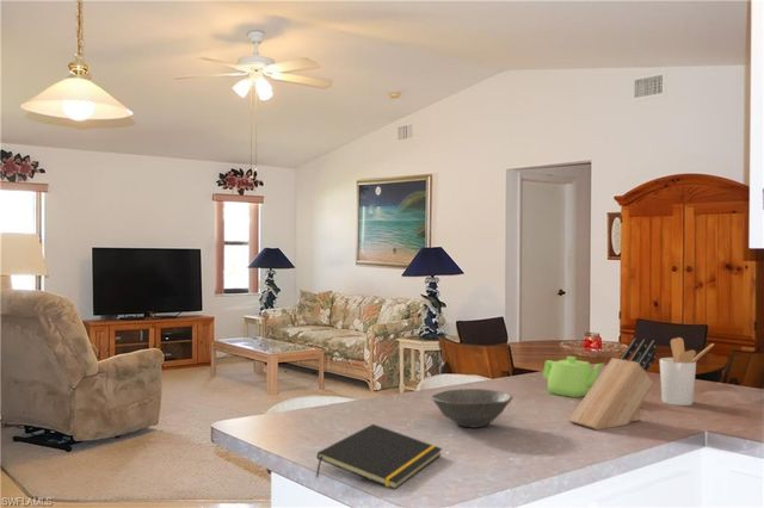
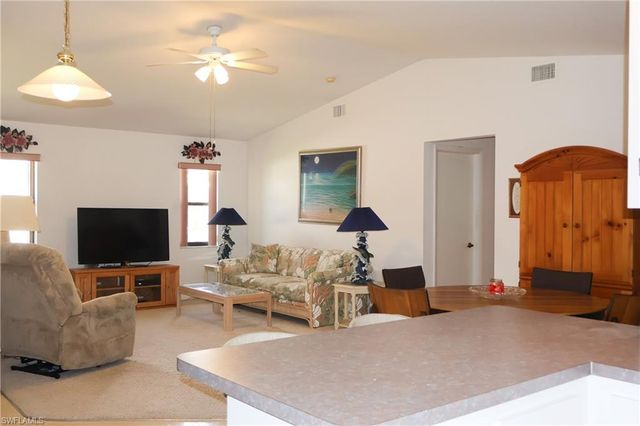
- bowl [430,388,513,428]
- notepad [315,423,443,490]
- teapot [542,355,605,398]
- utensil holder [659,336,715,407]
- knife block [568,337,658,432]
